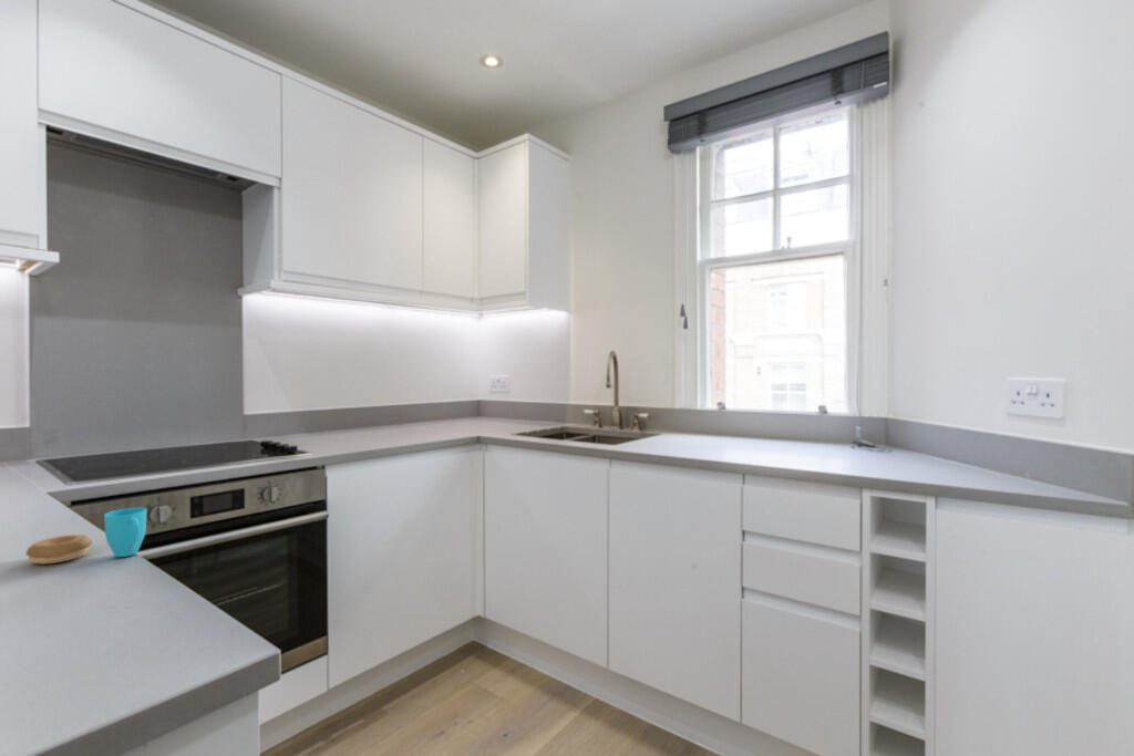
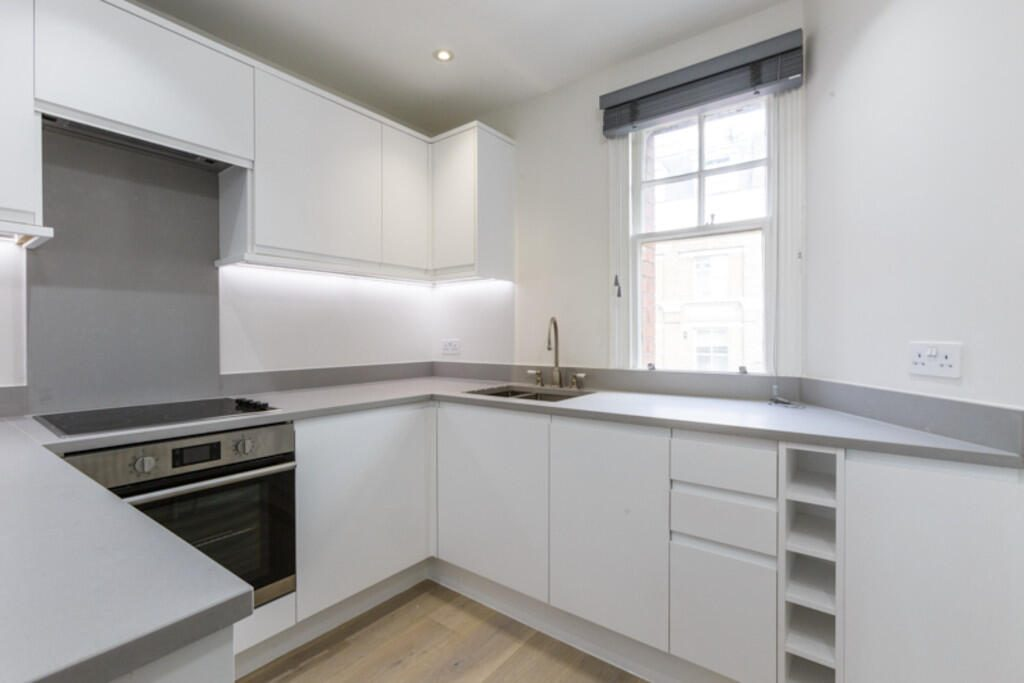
- cup [24,507,147,566]
